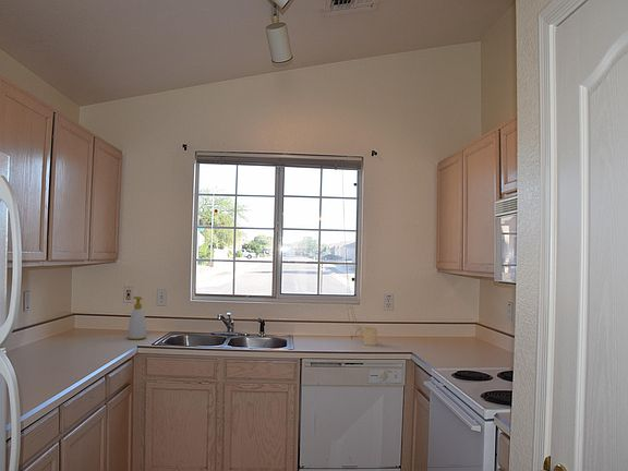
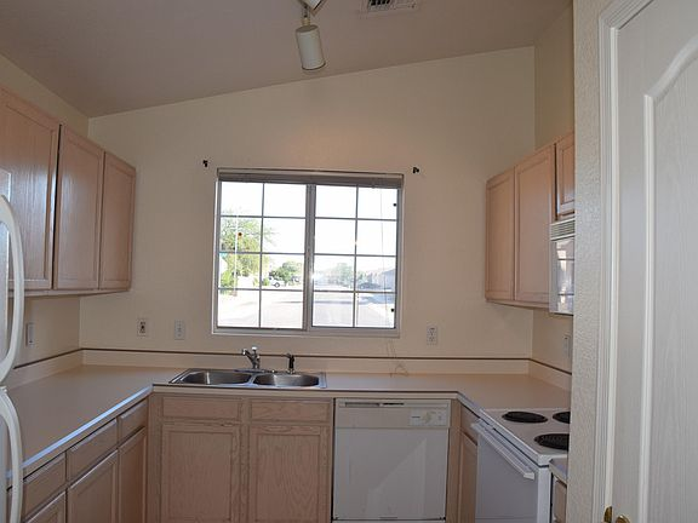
- mug [359,326,378,347]
- soap bottle [126,295,147,341]
